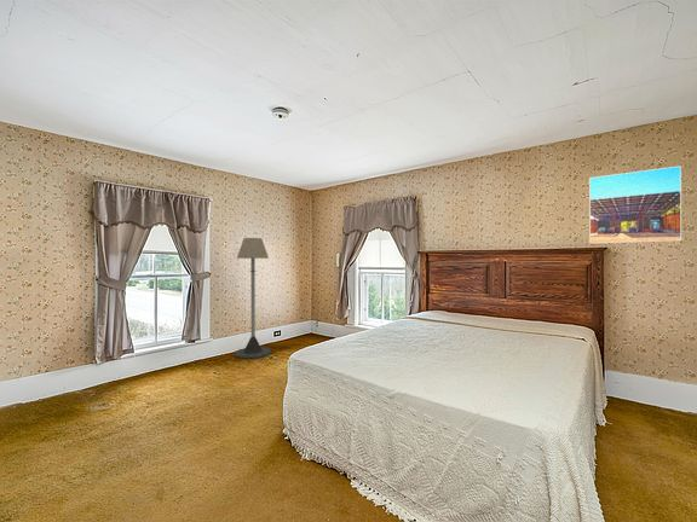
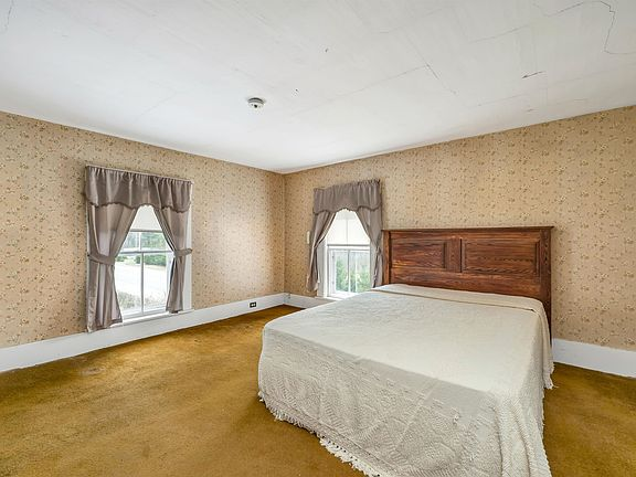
- floor lamp [234,237,272,359]
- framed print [588,166,682,244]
